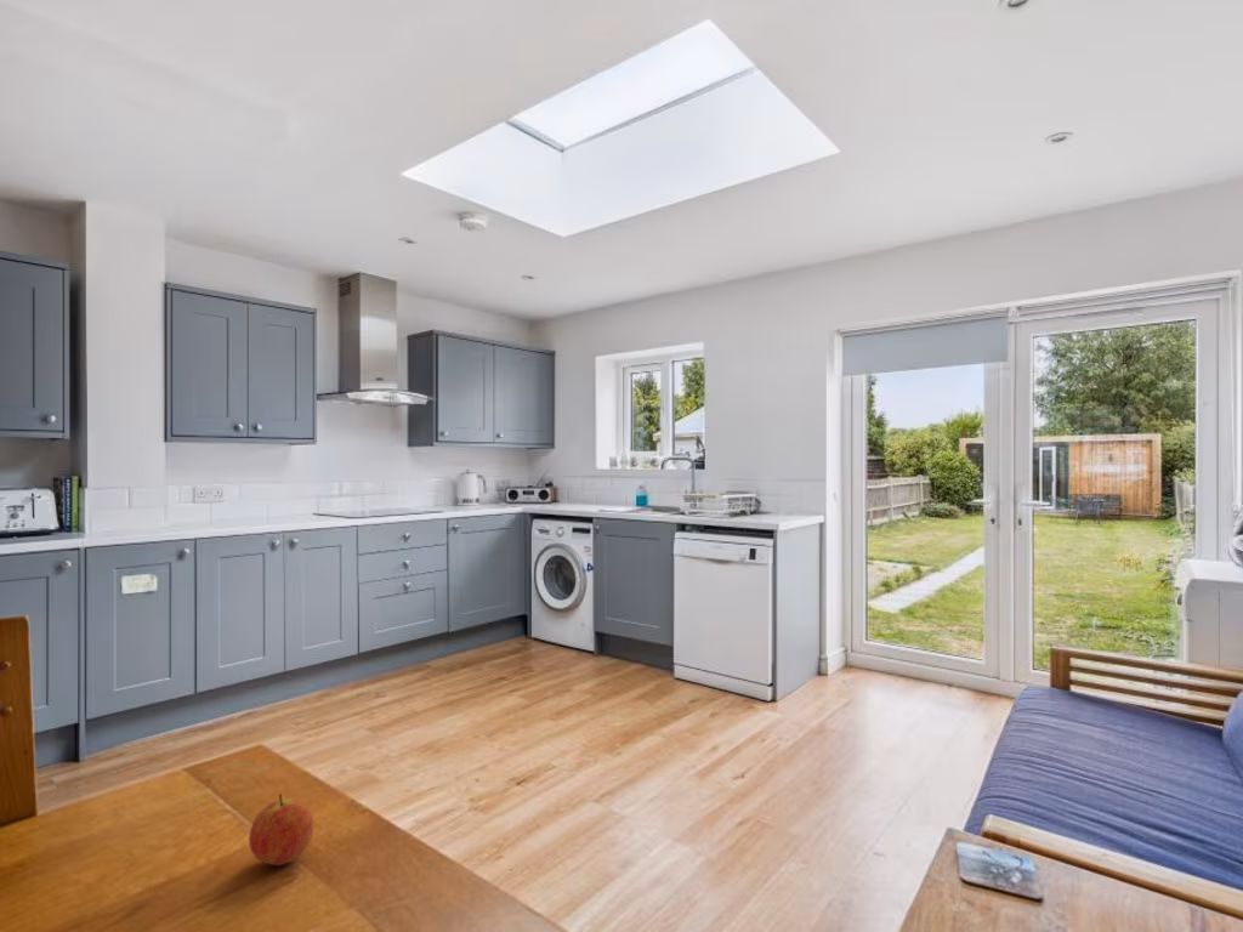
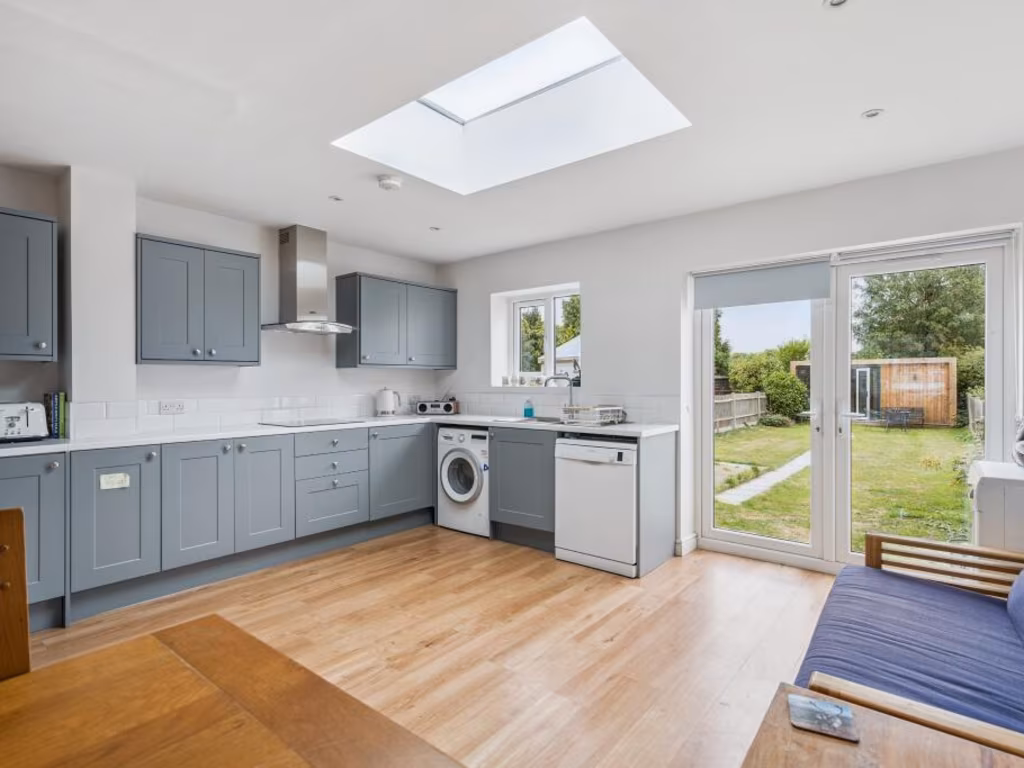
- fruit [248,792,314,866]
